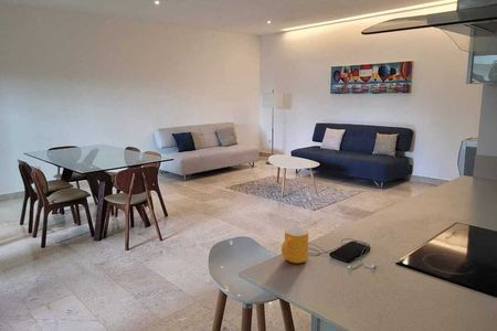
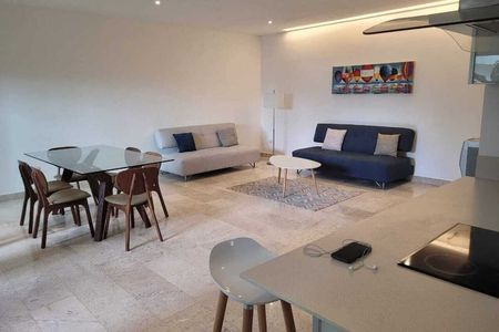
- mug [281,226,309,264]
